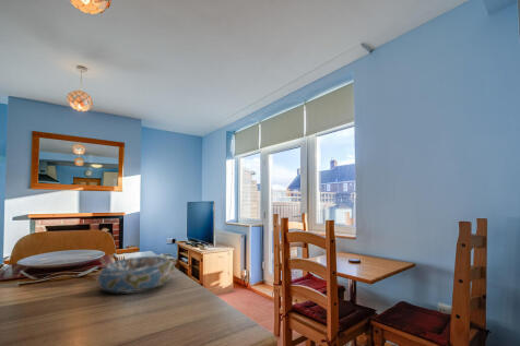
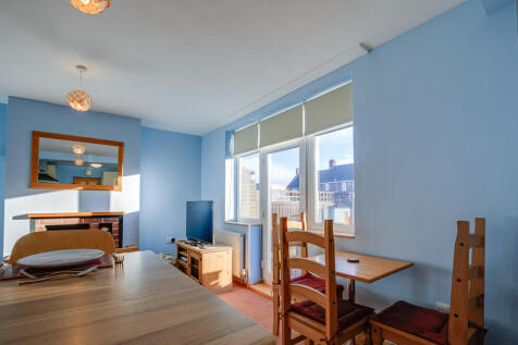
- decorative bowl [96,254,176,295]
